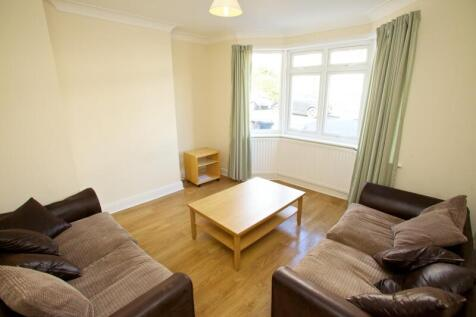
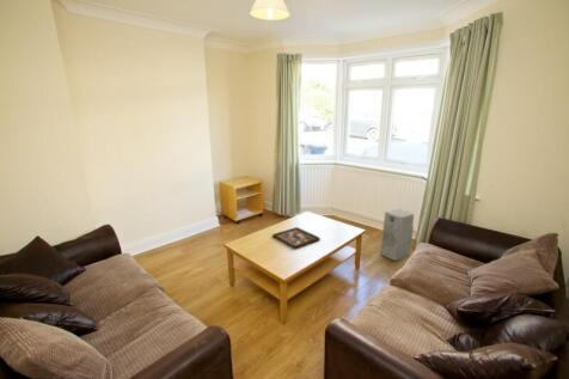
+ air purifier [379,208,415,262]
+ decorative tray [271,226,322,250]
